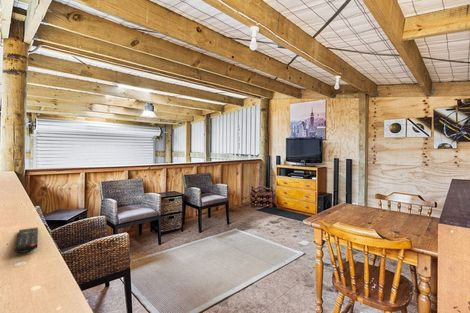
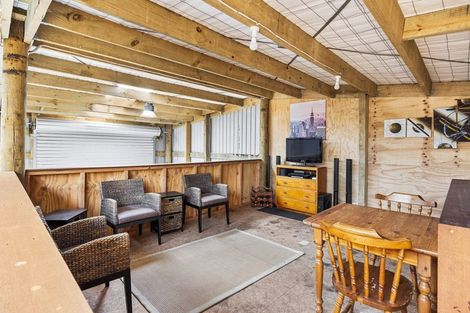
- remote control [13,226,39,254]
